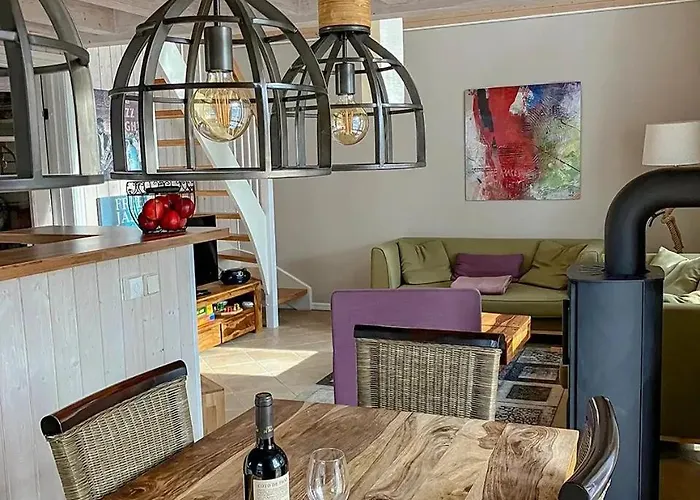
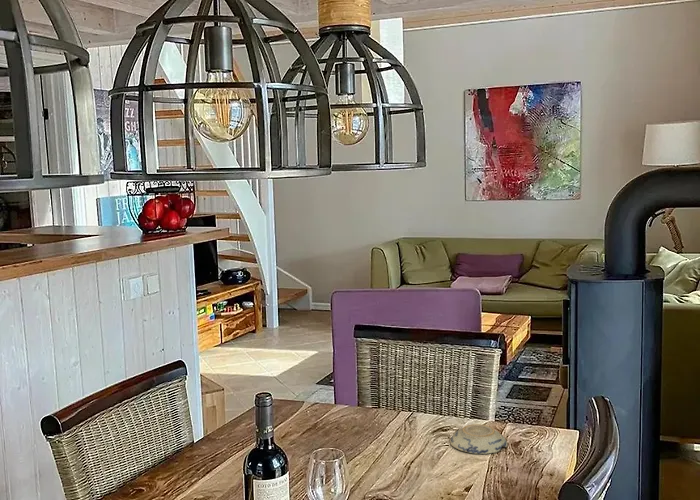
+ decorative bowl [449,423,508,455]
